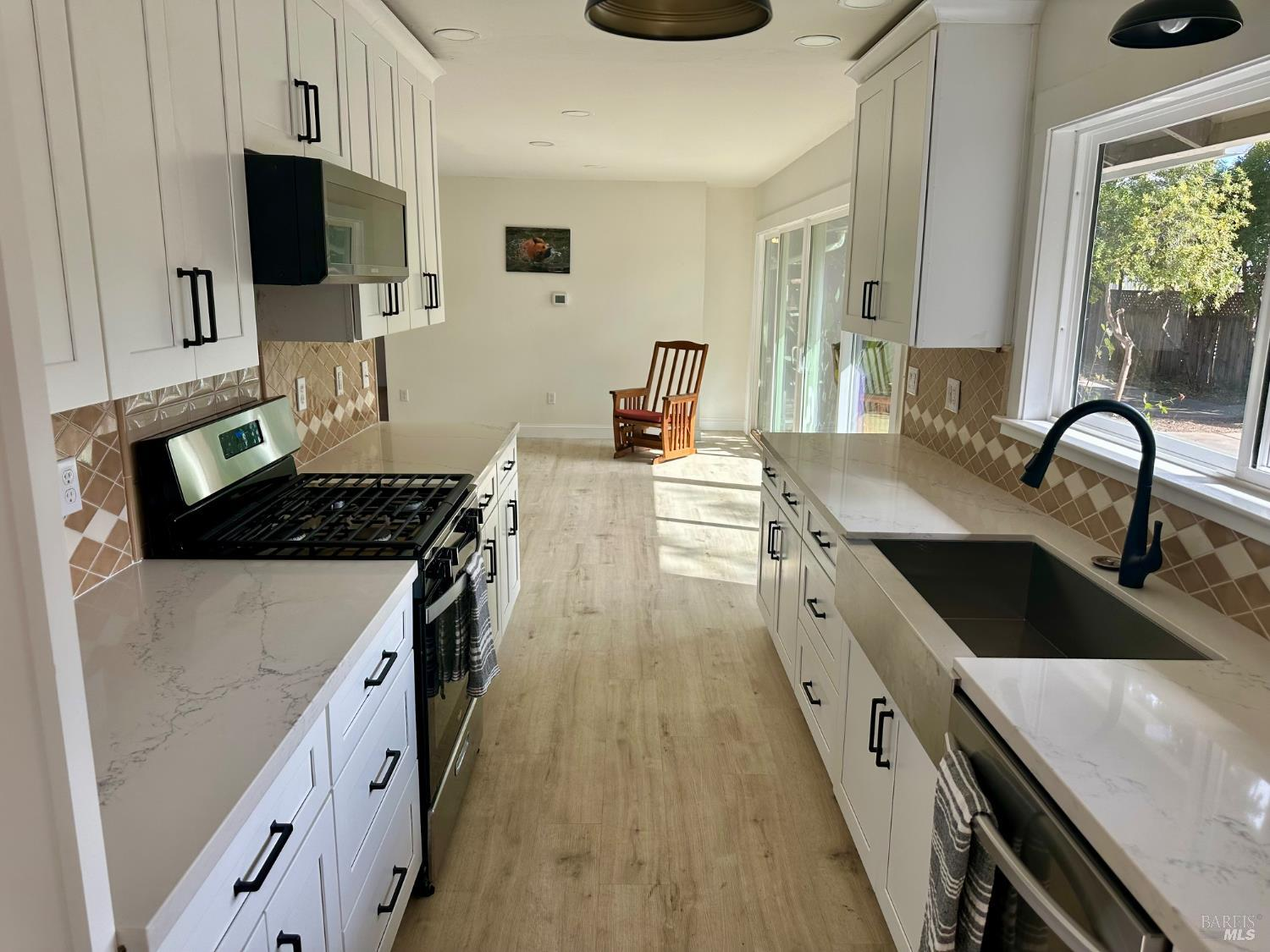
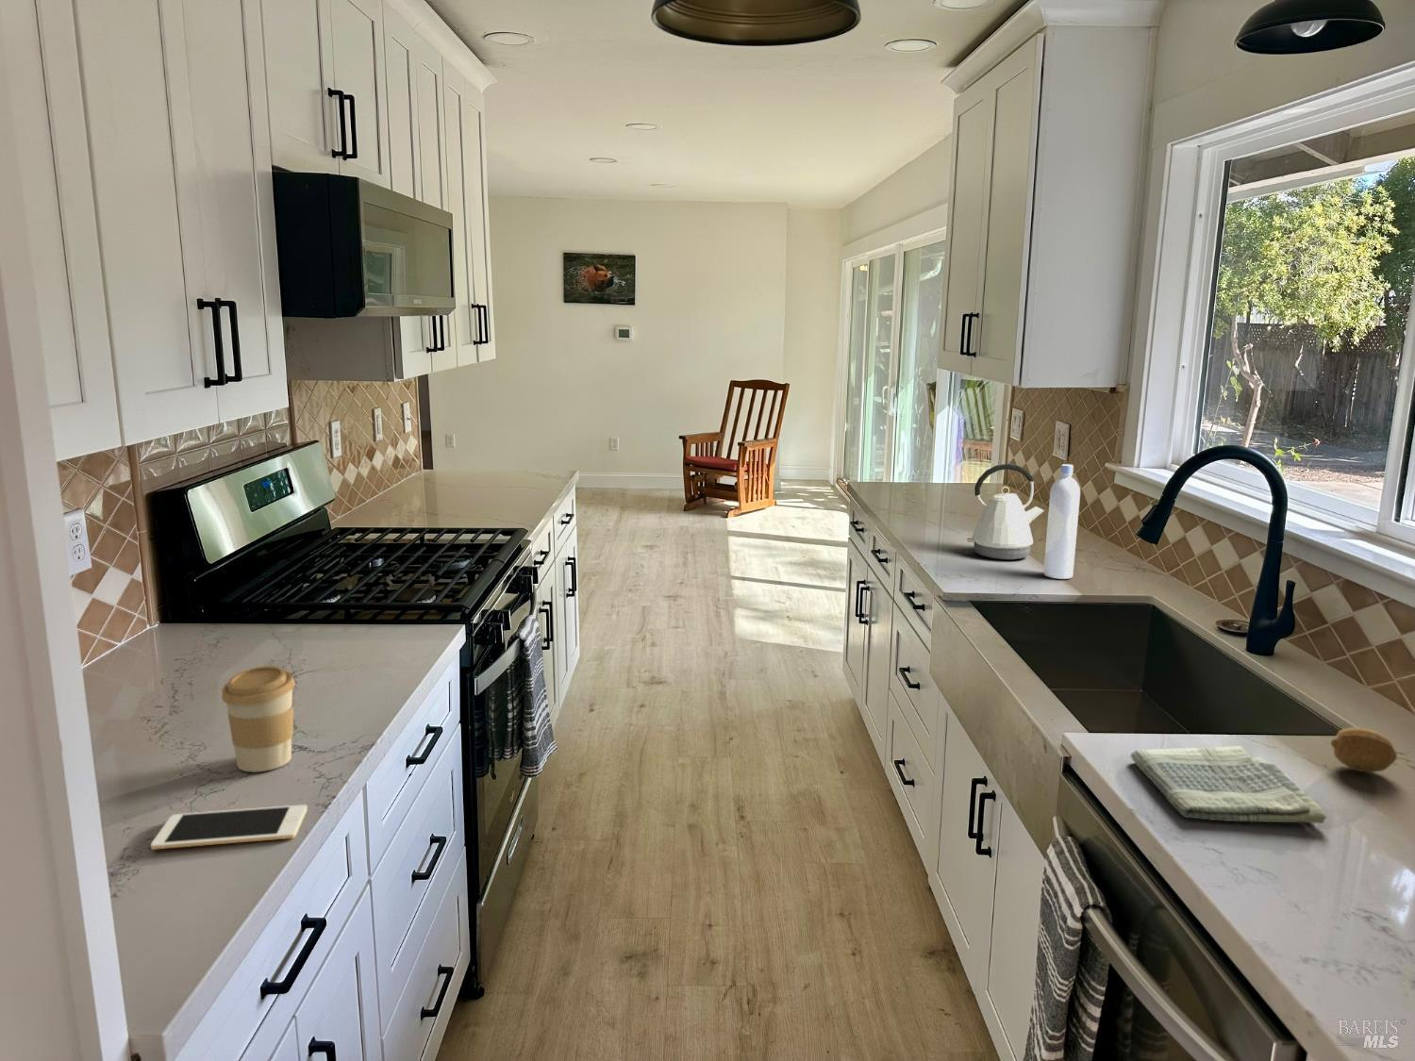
+ bottle [1043,463,1081,580]
+ kettle [966,463,1045,561]
+ dish towel [1130,746,1327,825]
+ cell phone [150,804,309,850]
+ fruit [1330,727,1398,773]
+ coffee cup [221,665,296,772]
